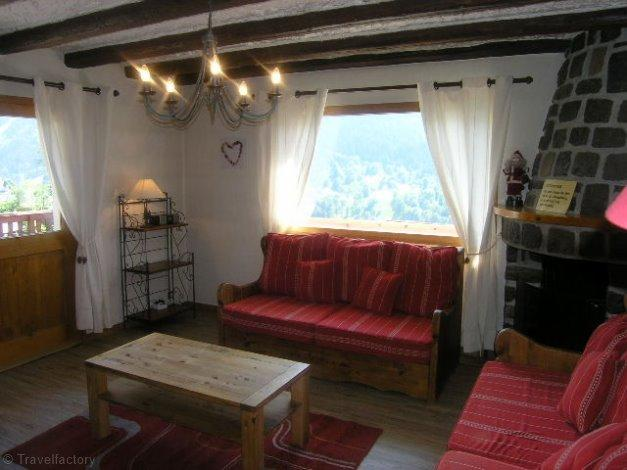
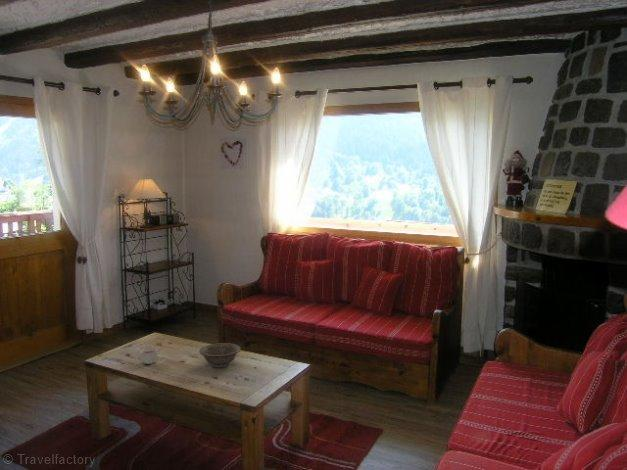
+ candle [139,347,159,365]
+ decorative bowl [198,342,242,368]
